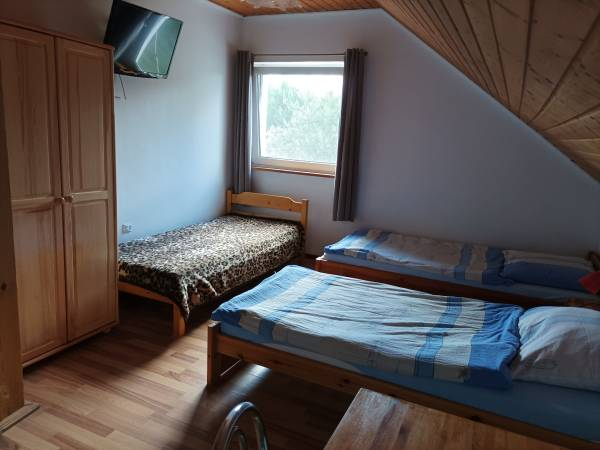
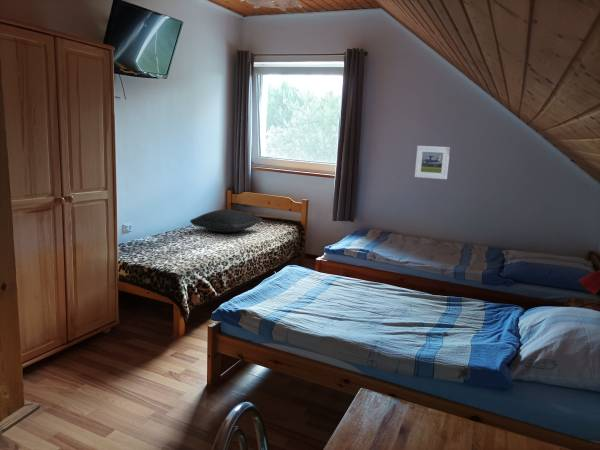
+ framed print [414,145,451,180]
+ pillow [189,209,263,233]
